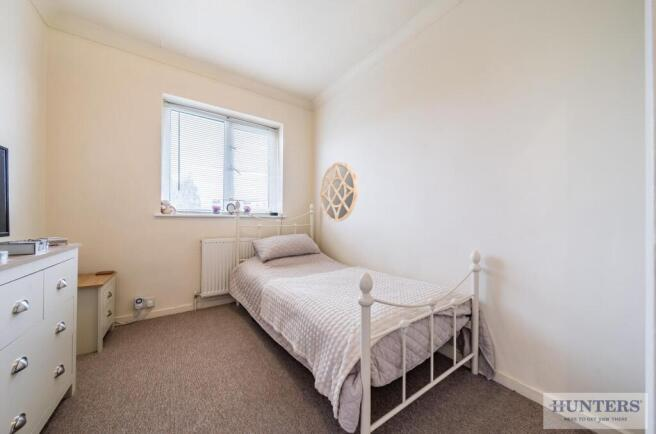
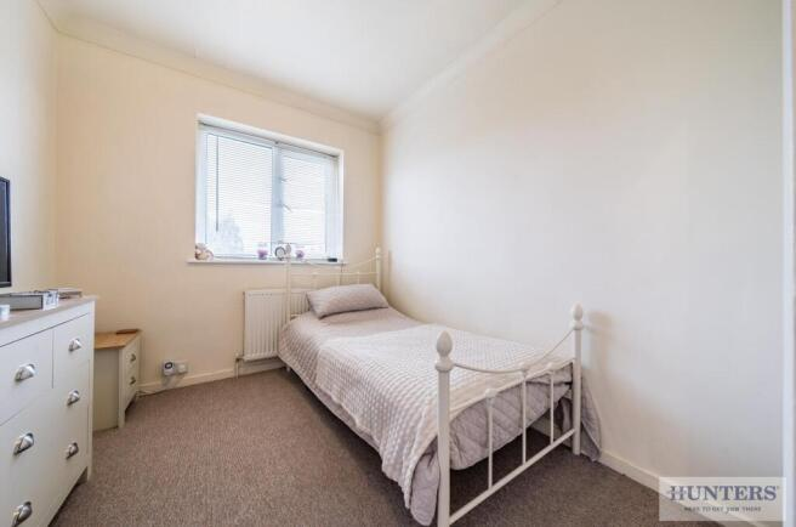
- home mirror [319,161,359,223]
